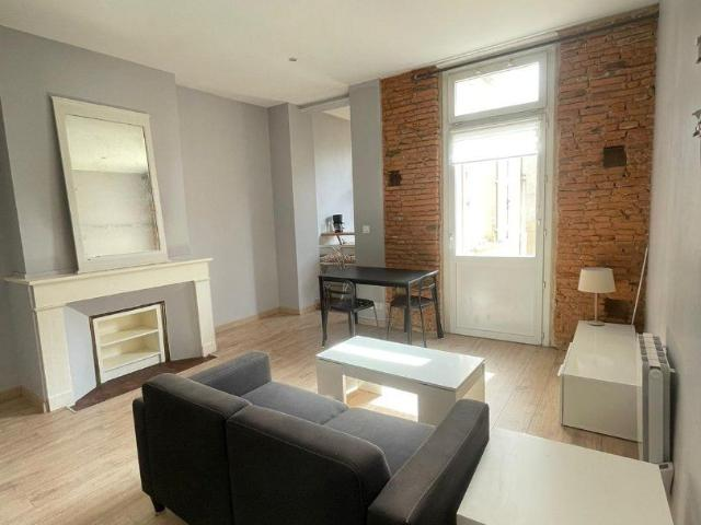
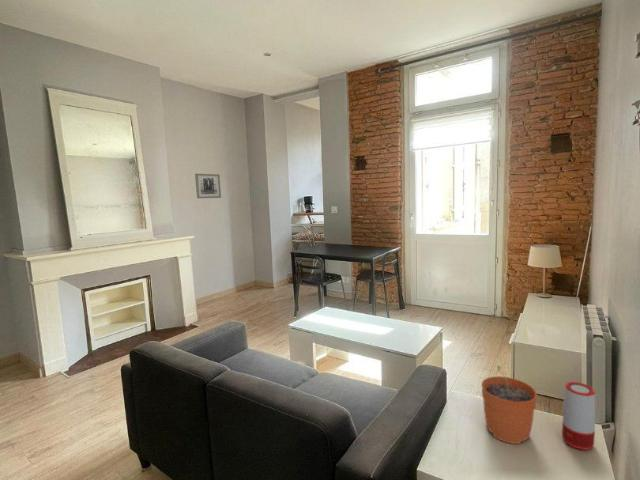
+ wall art [194,173,222,199]
+ plant pot [480,364,538,445]
+ speaker [561,381,596,451]
